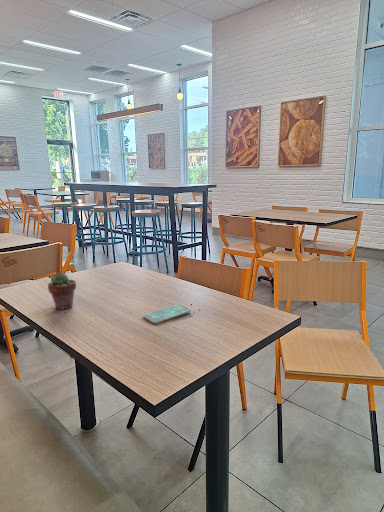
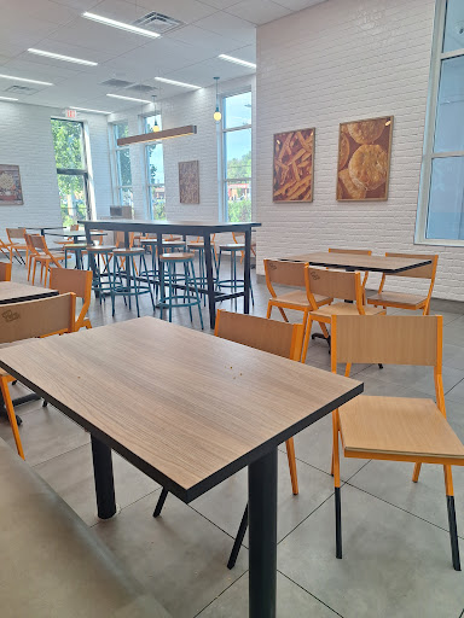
- smartphone [142,303,192,324]
- potted succulent [47,272,77,311]
